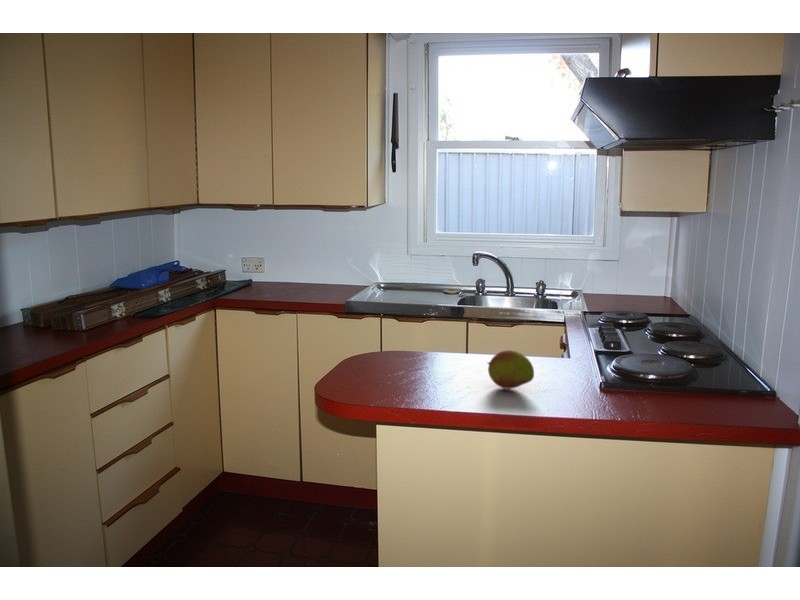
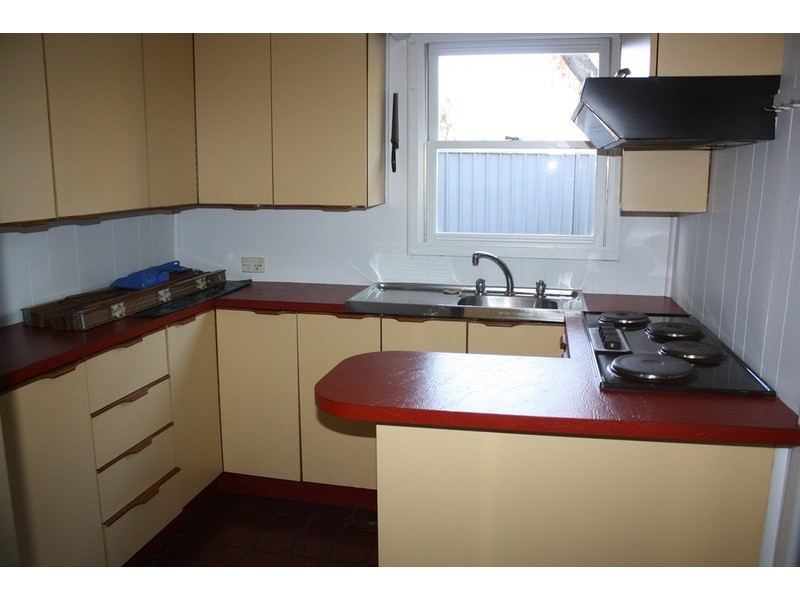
- fruit [487,349,535,390]
